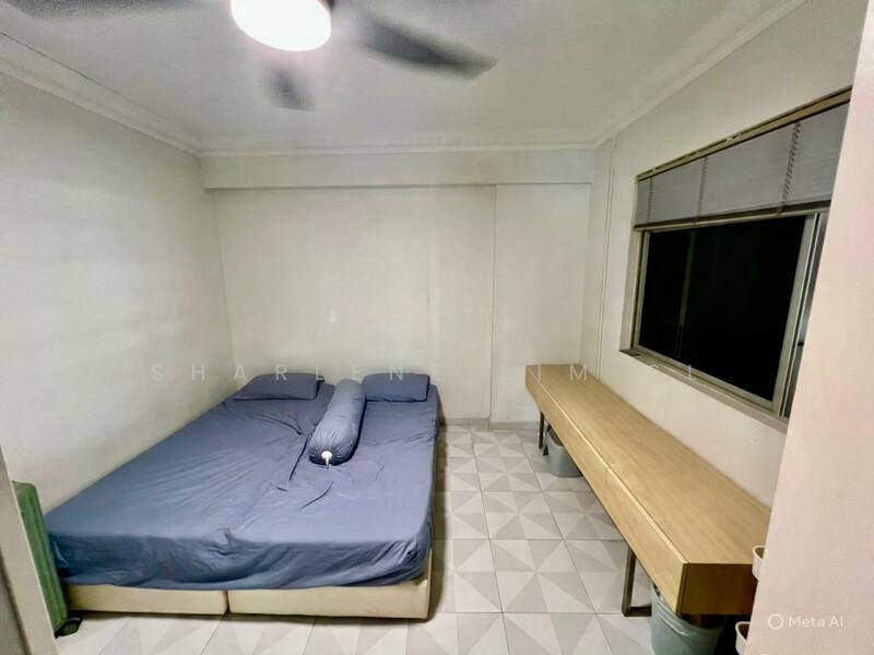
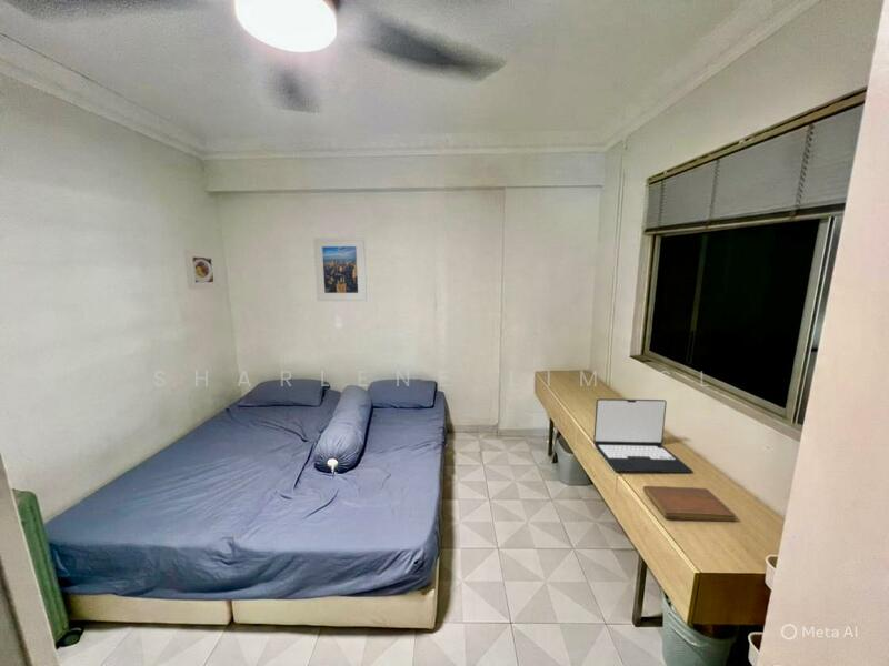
+ laptop [592,397,693,474]
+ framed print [312,236,368,302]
+ notebook [642,485,737,523]
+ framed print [182,248,221,291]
